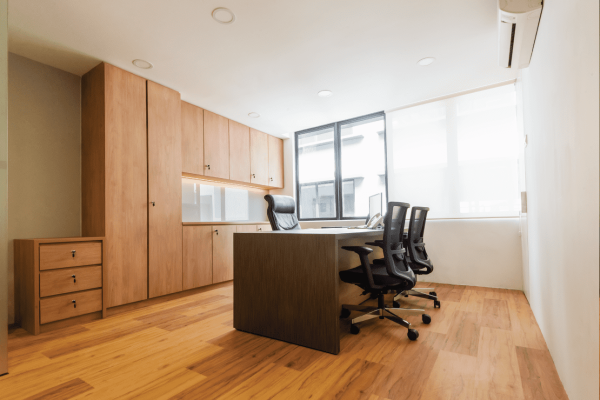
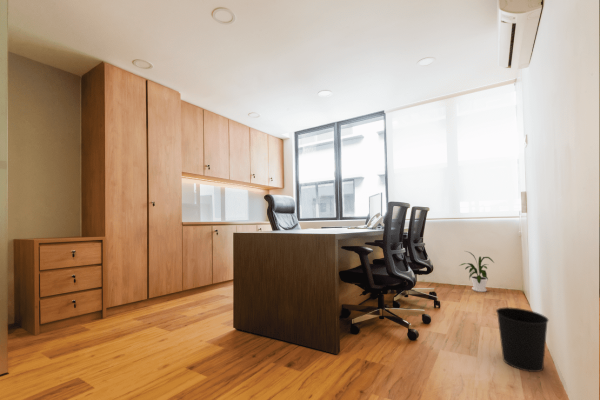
+ house plant [458,250,495,293]
+ wastebasket [495,306,550,373]
